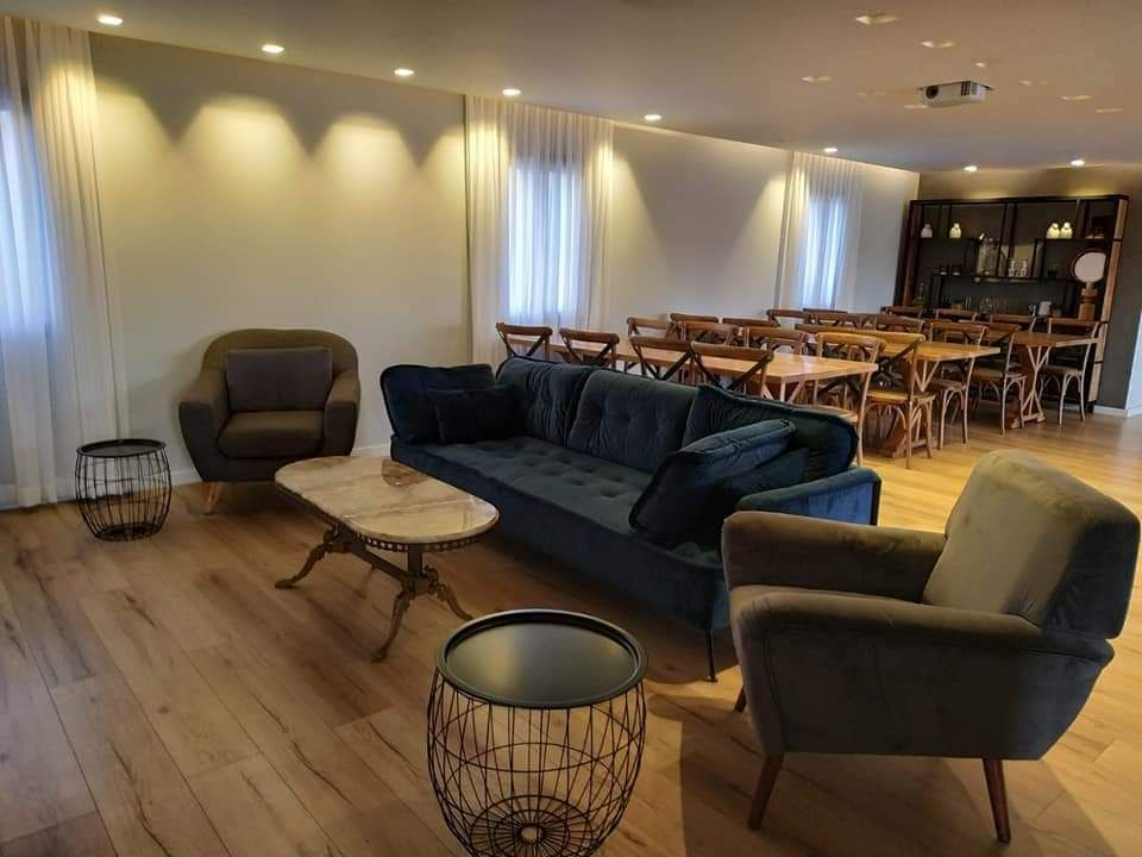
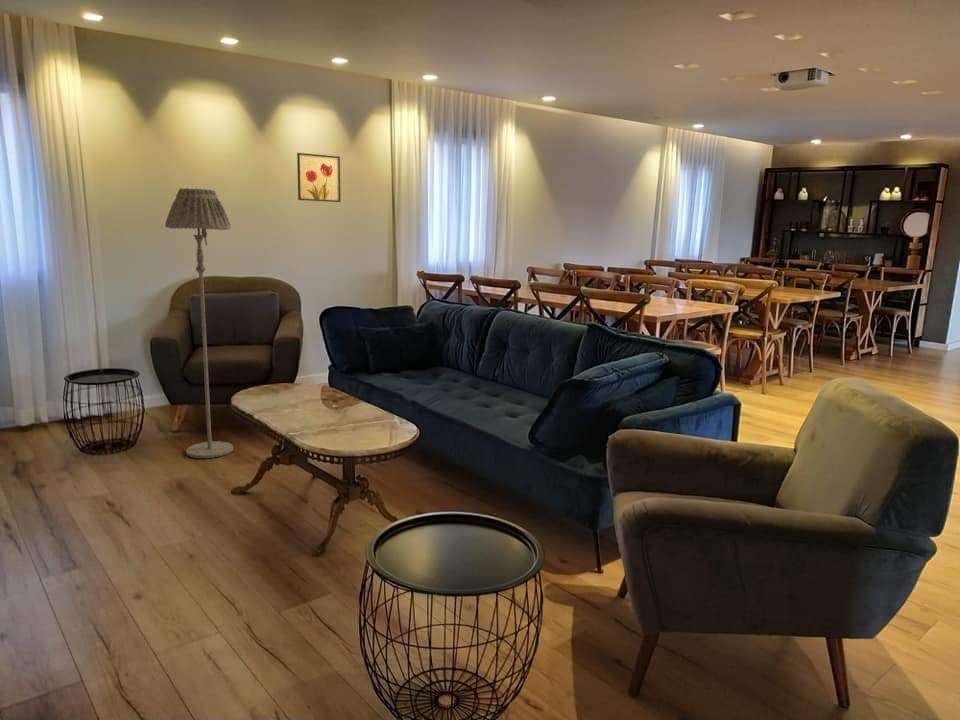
+ floor lamp [164,187,234,459]
+ wall art [296,152,342,203]
